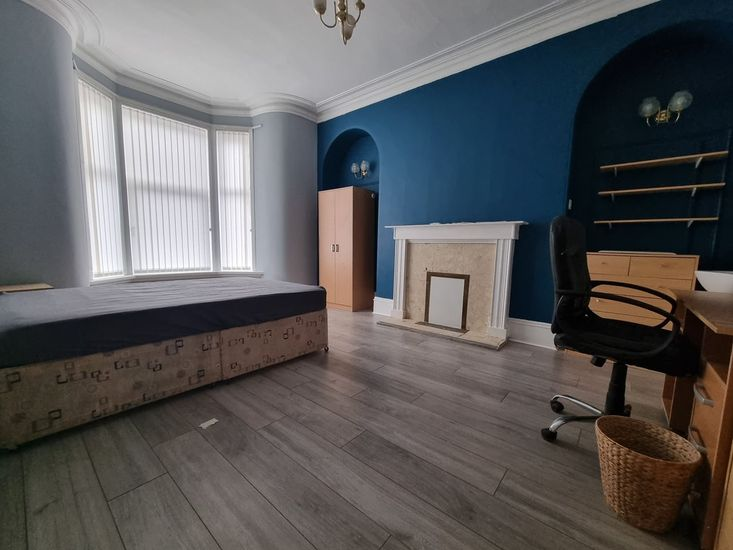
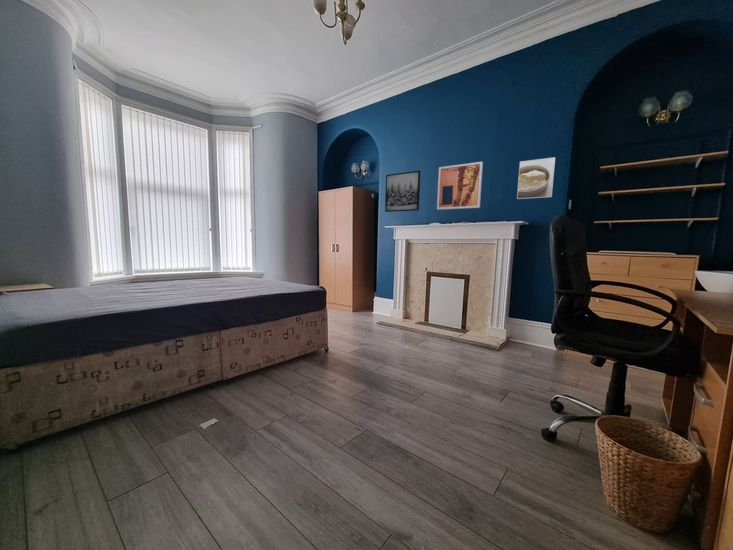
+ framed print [516,156,556,200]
+ wall art [436,161,484,211]
+ wall art [384,170,422,213]
